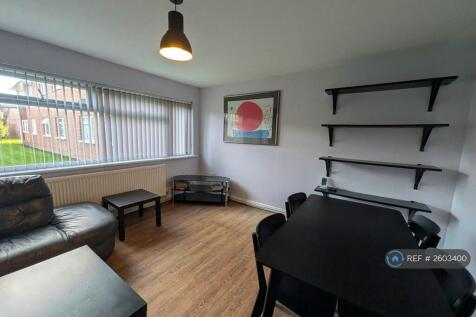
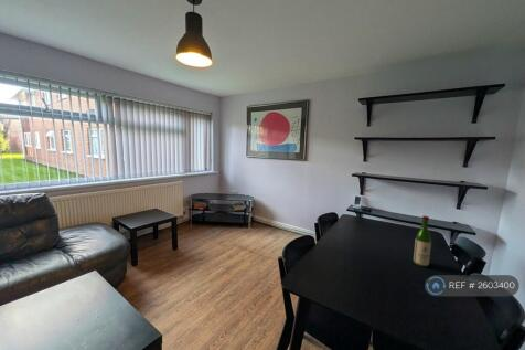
+ wine bottle [413,214,432,268]
